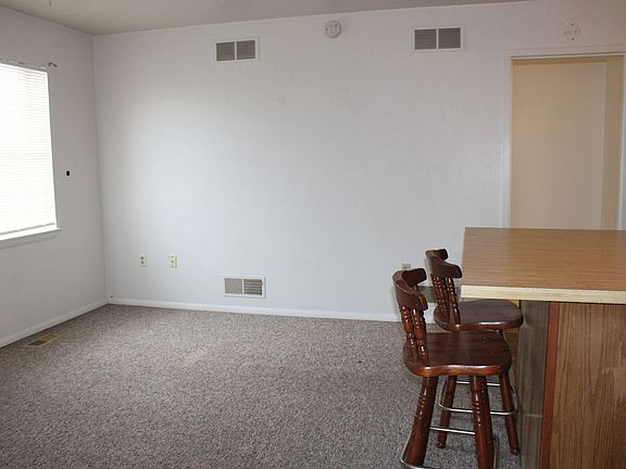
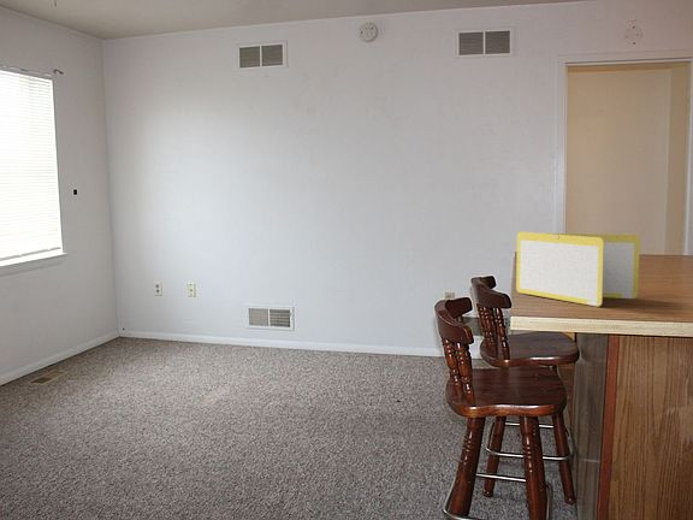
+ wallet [515,231,641,307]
